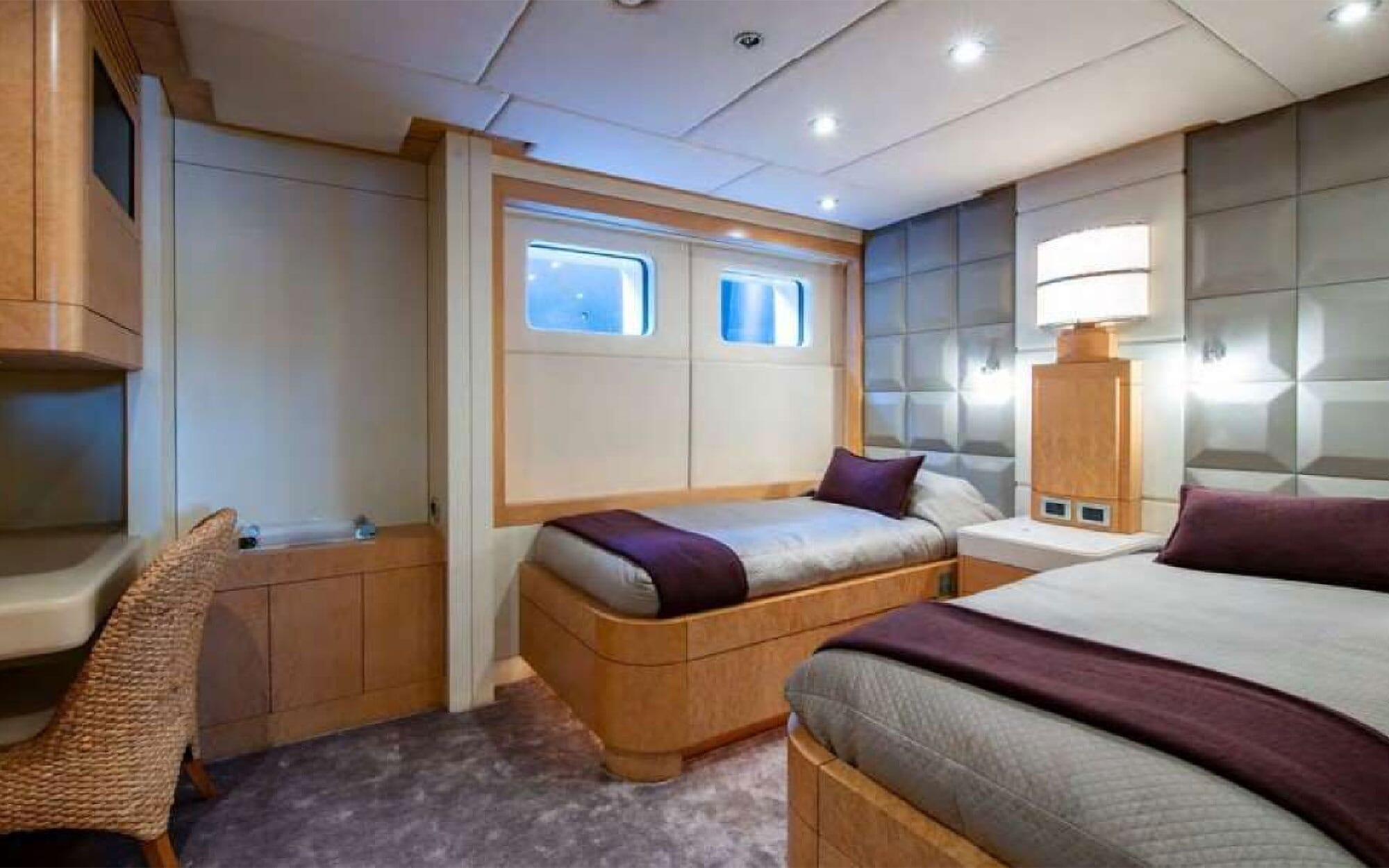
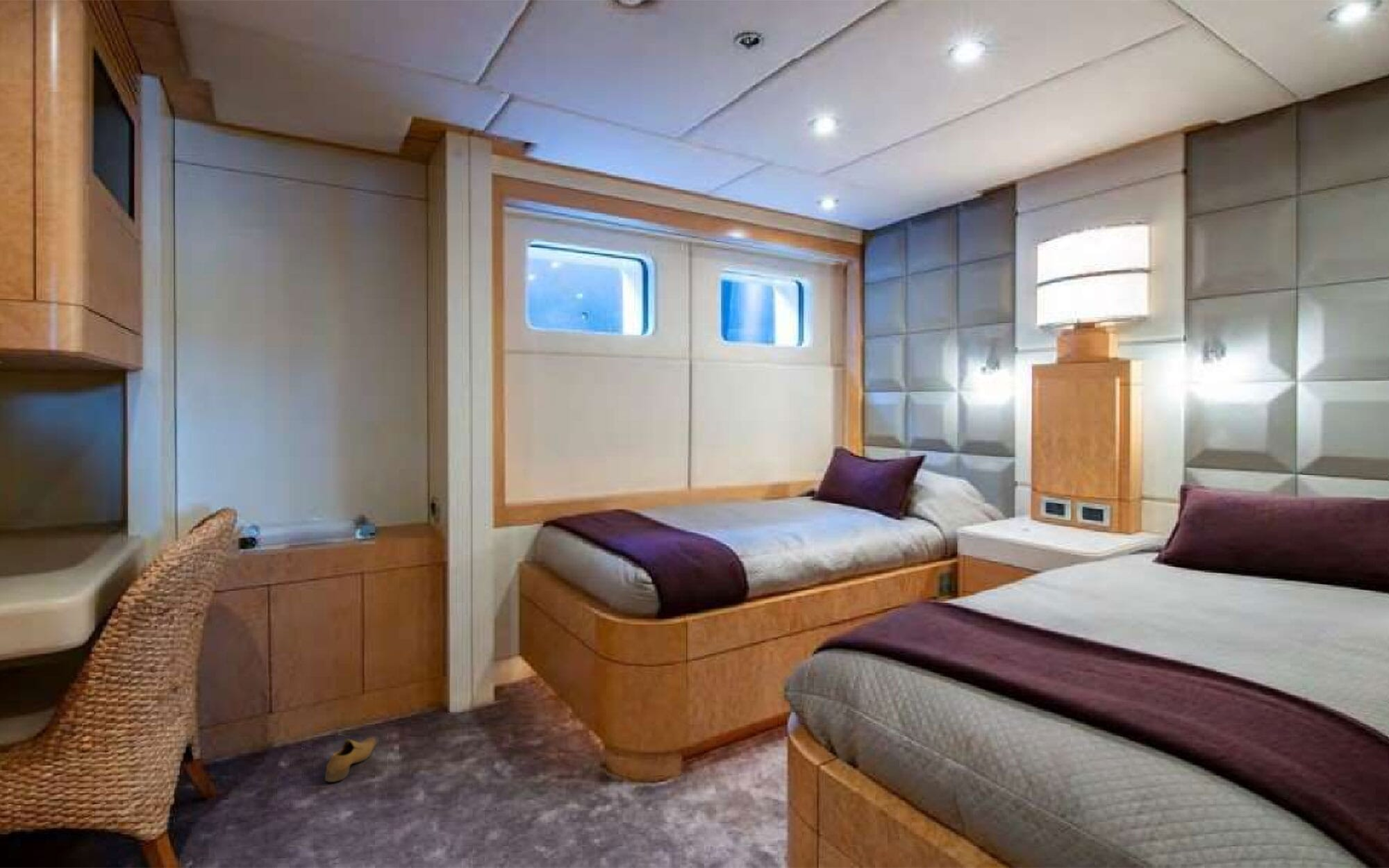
+ shoe [324,737,377,783]
